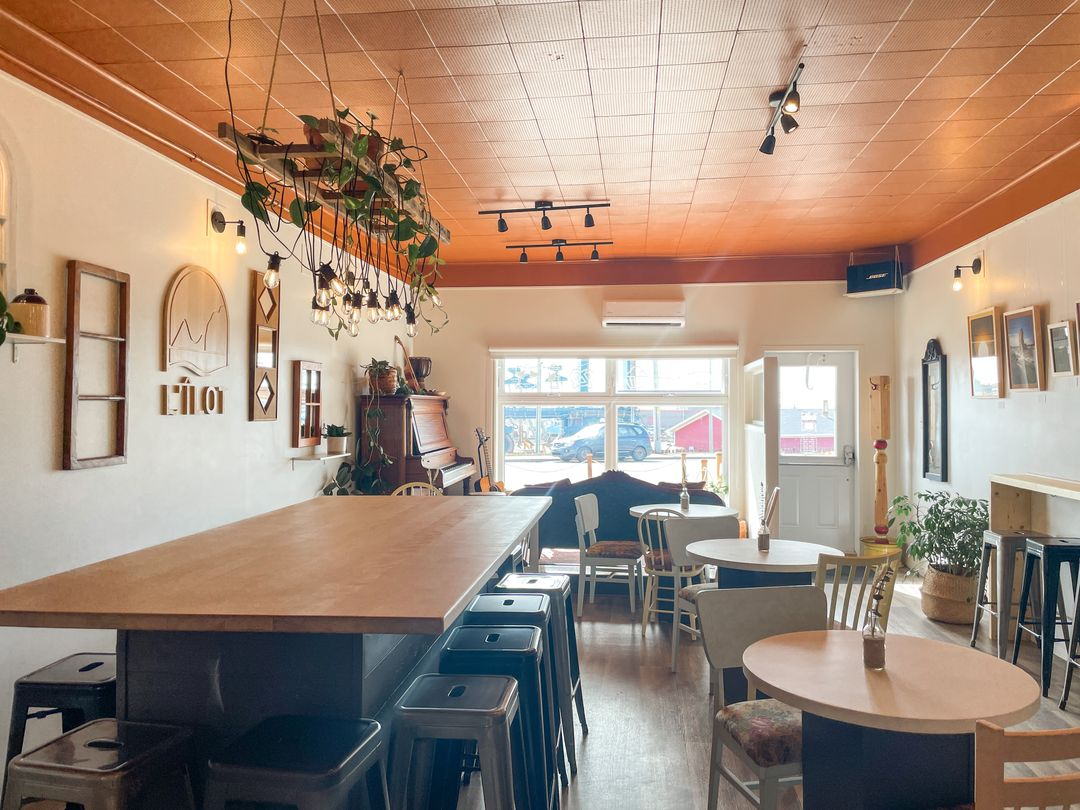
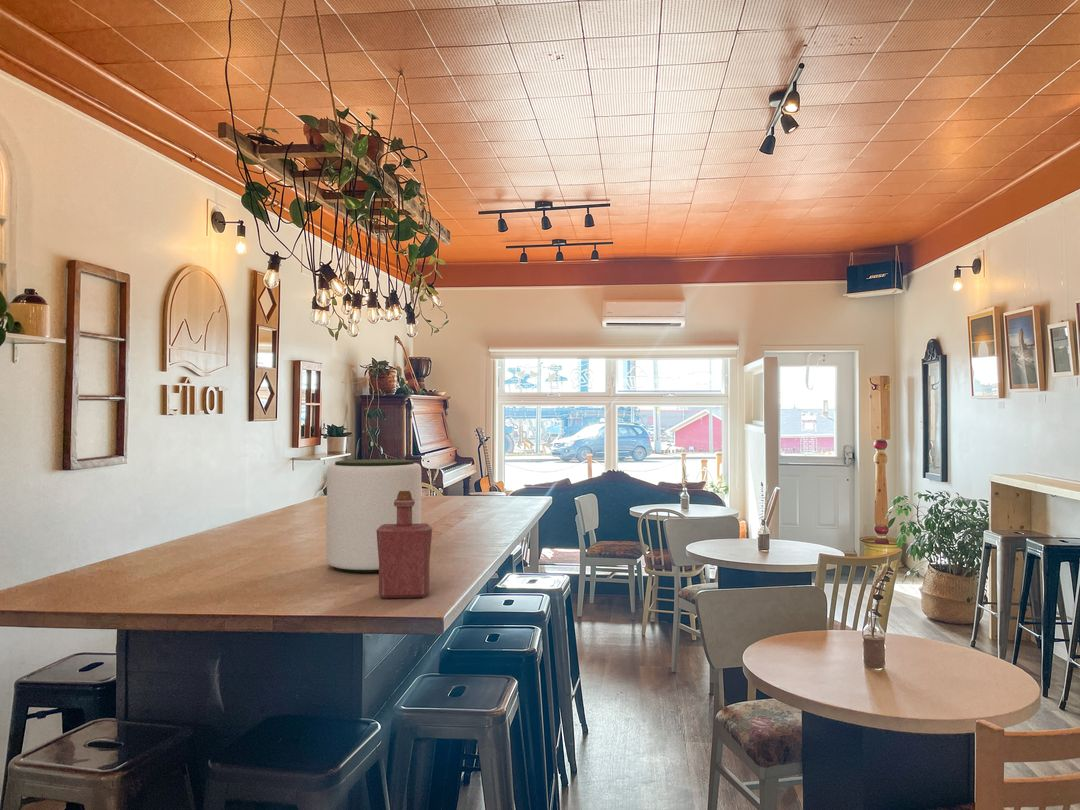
+ bottle [376,491,433,599]
+ plant pot [326,458,422,573]
